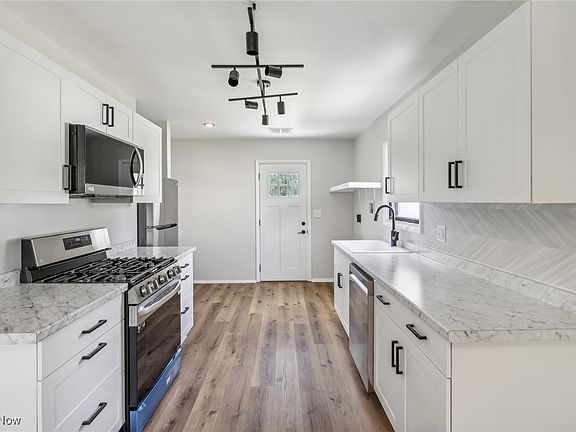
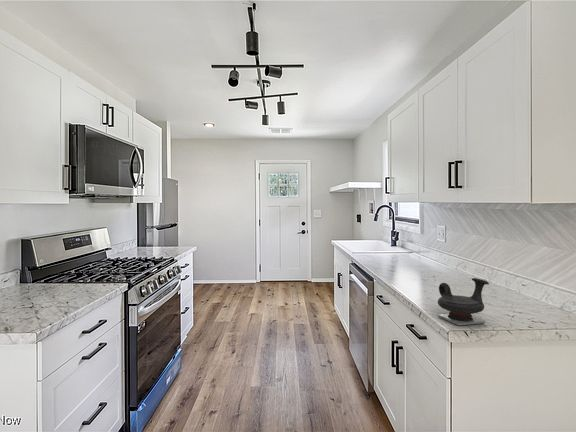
+ teapot [437,277,490,326]
